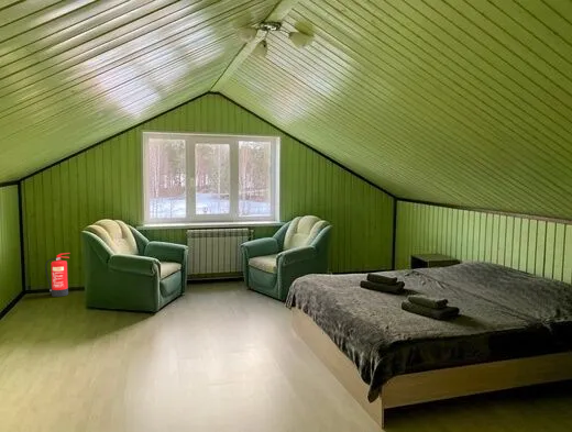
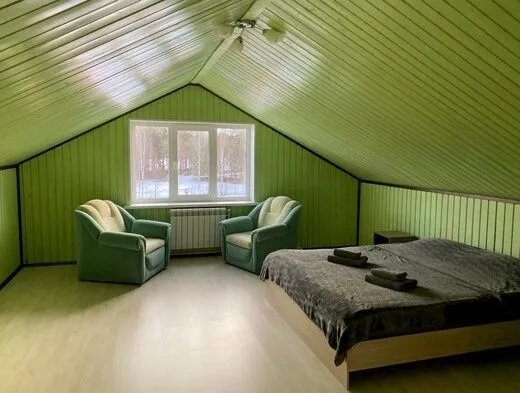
- fire extinguisher [44,252,72,298]
